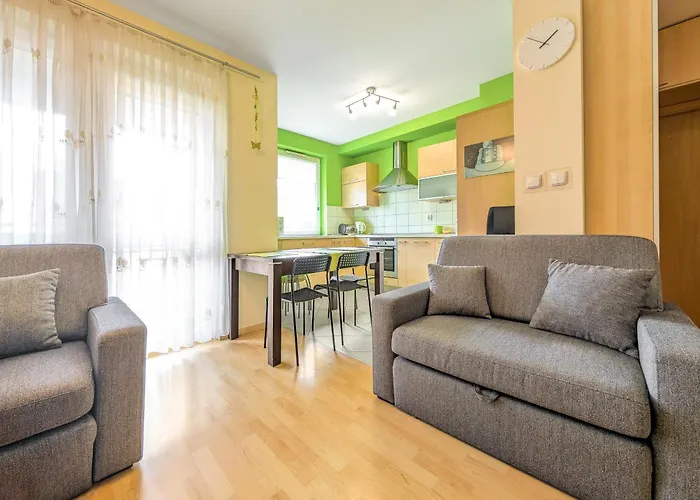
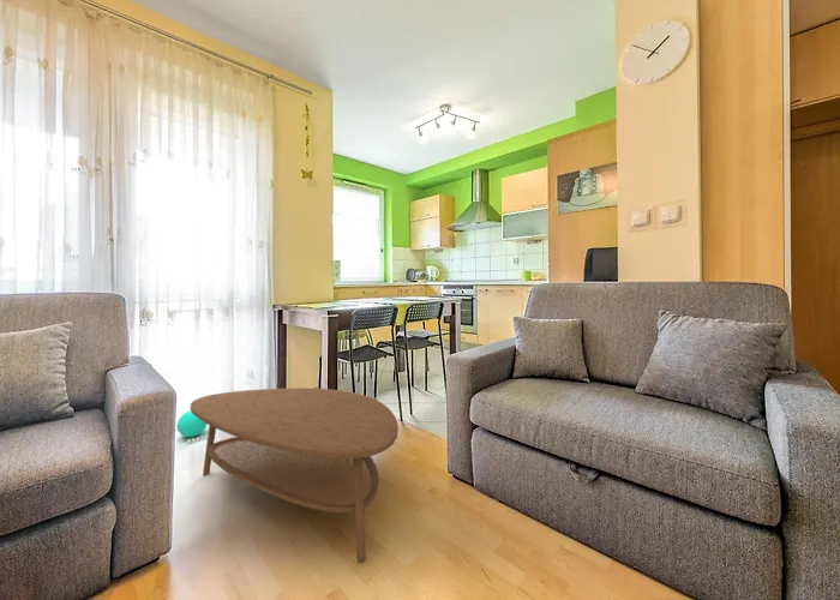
+ ball [176,409,208,444]
+ coffee table [190,388,400,564]
